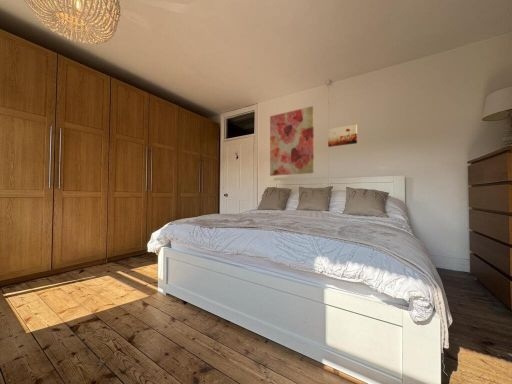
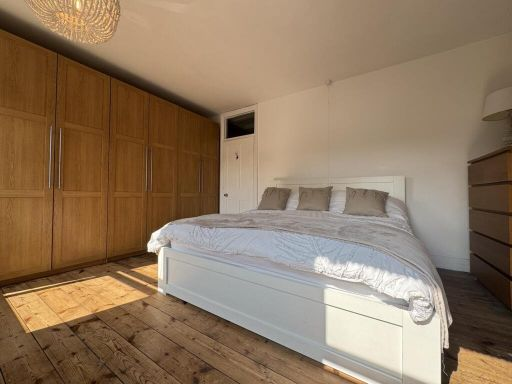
- wall art [269,105,315,177]
- wall art [327,124,358,148]
